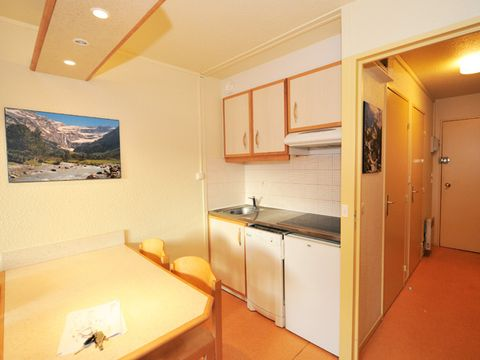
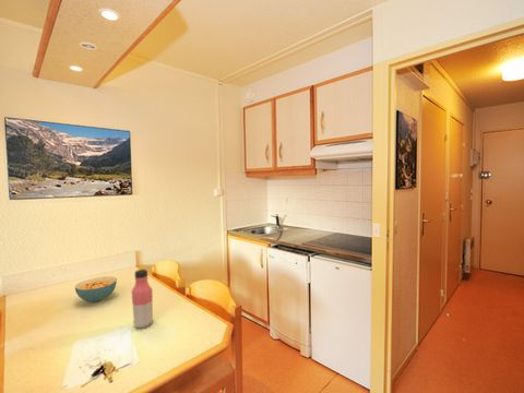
+ water bottle [131,269,155,330]
+ cereal bowl [74,276,118,303]
